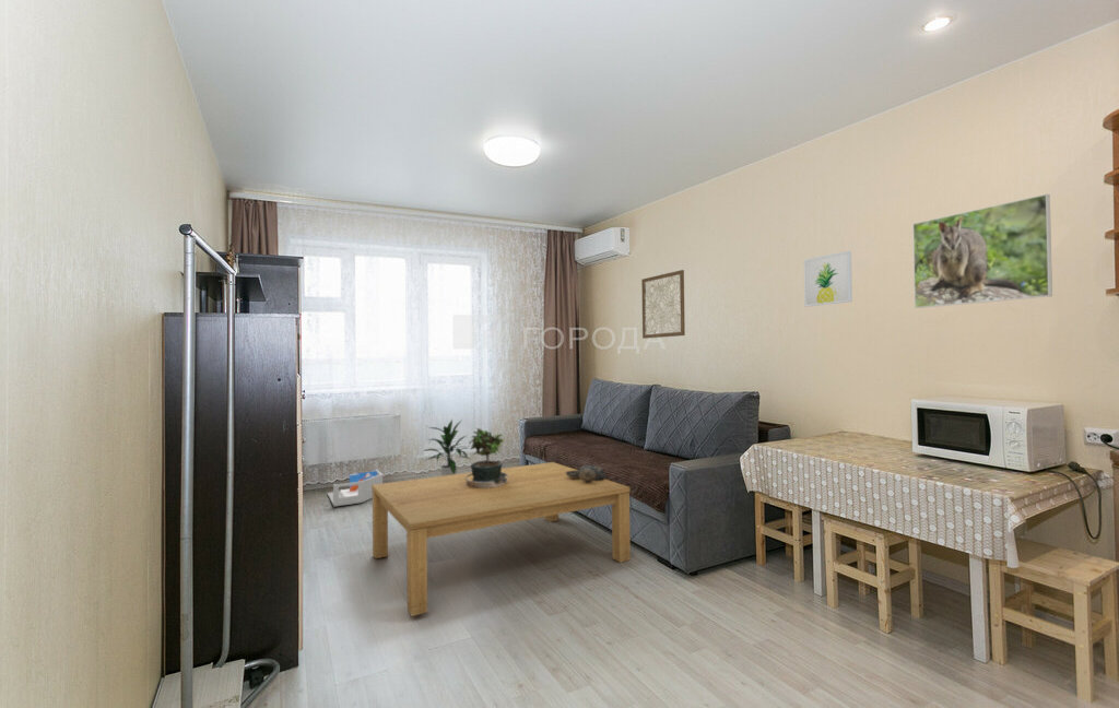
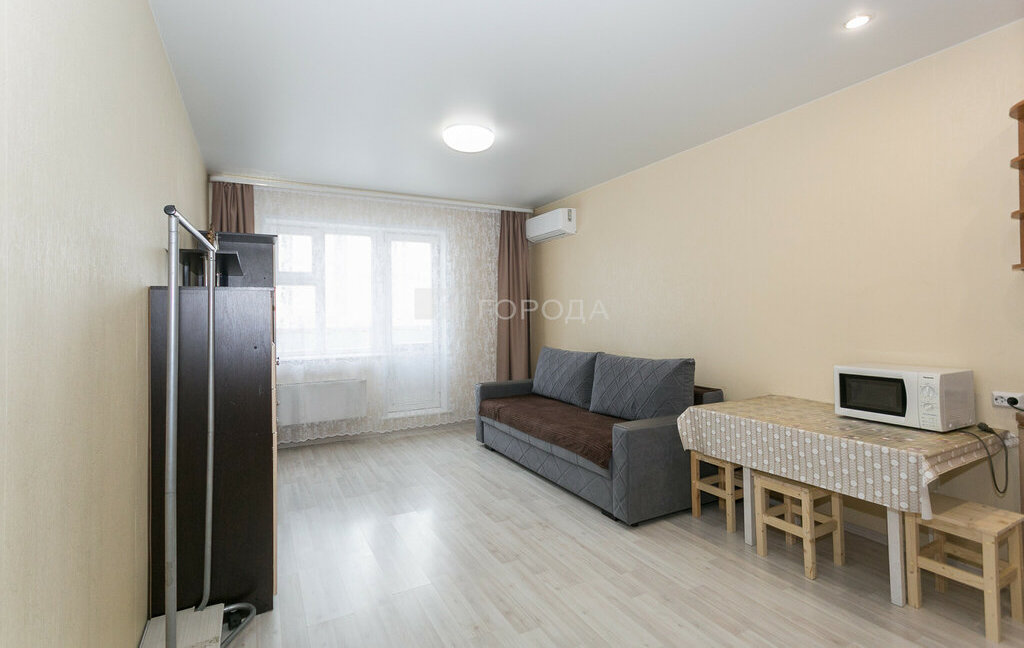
- wall art [640,269,686,340]
- indoor plant [423,417,472,476]
- decorative bowl [566,464,606,483]
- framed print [911,193,1053,309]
- storage bin [327,469,384,507]
- wall art [803,250,853,308]
- coffee table [372,461,632,617]
- potted plant [466,427,508,488]
